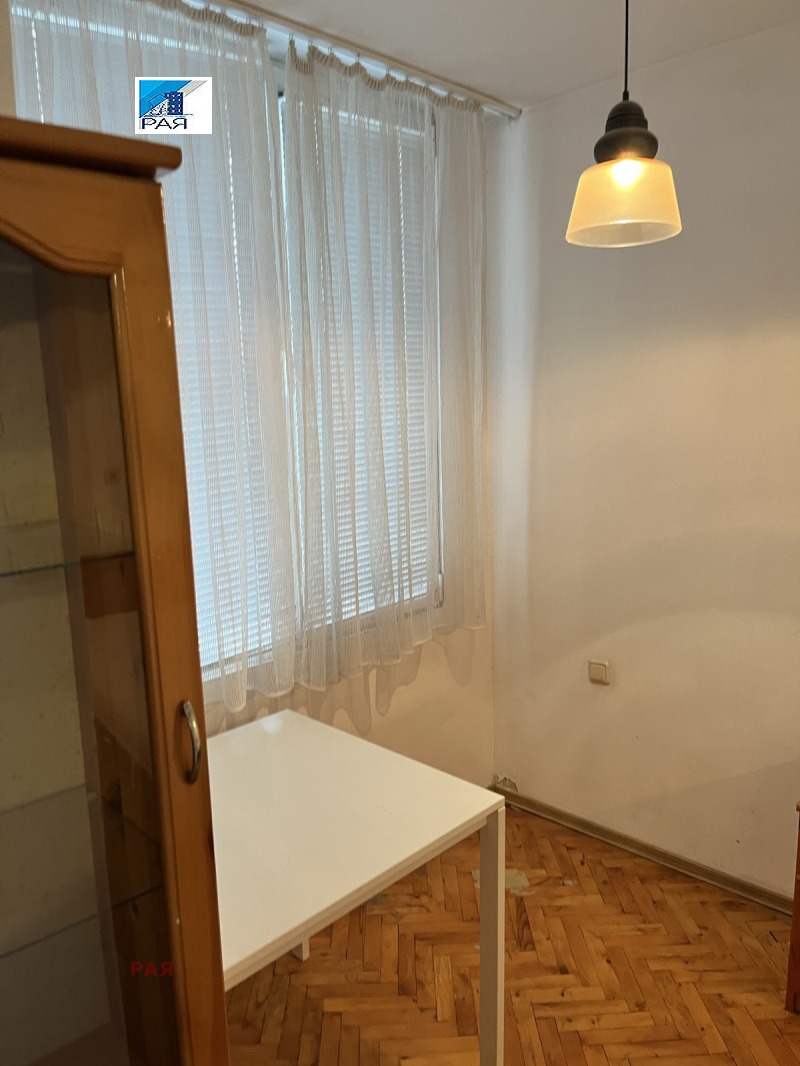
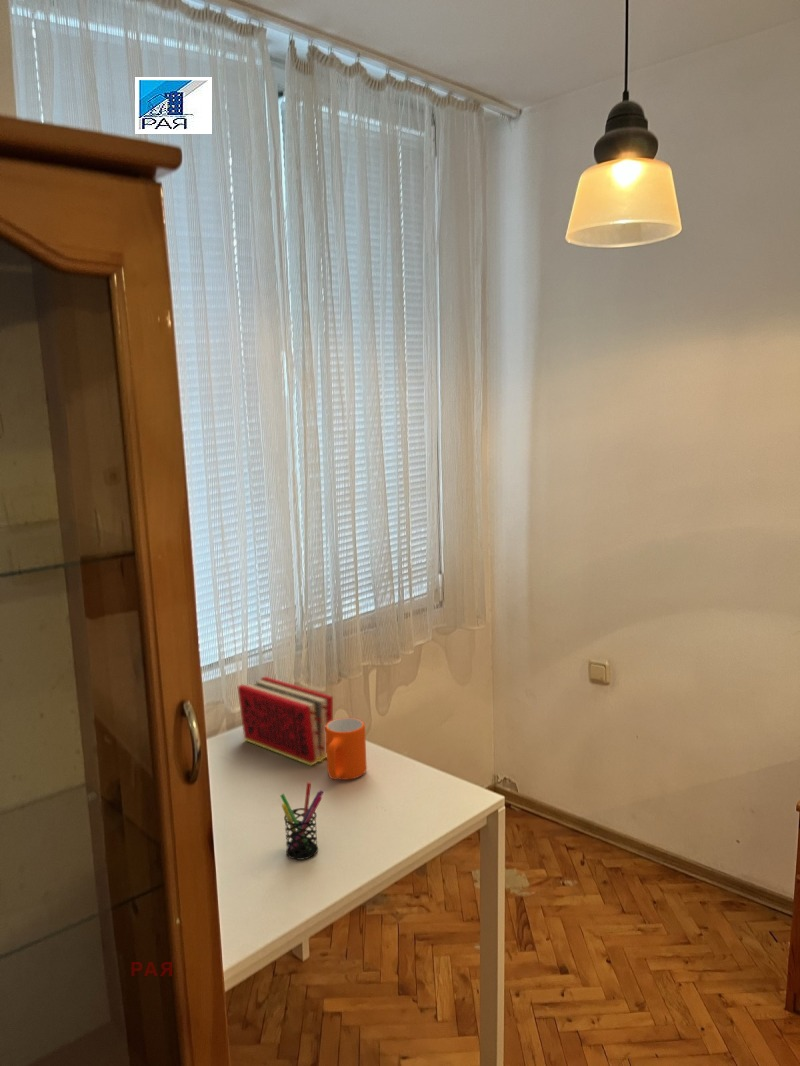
+ mug [325,717,368,781]
+ book [237,676,334,767]
+ pen holder [279,781,324,861]
